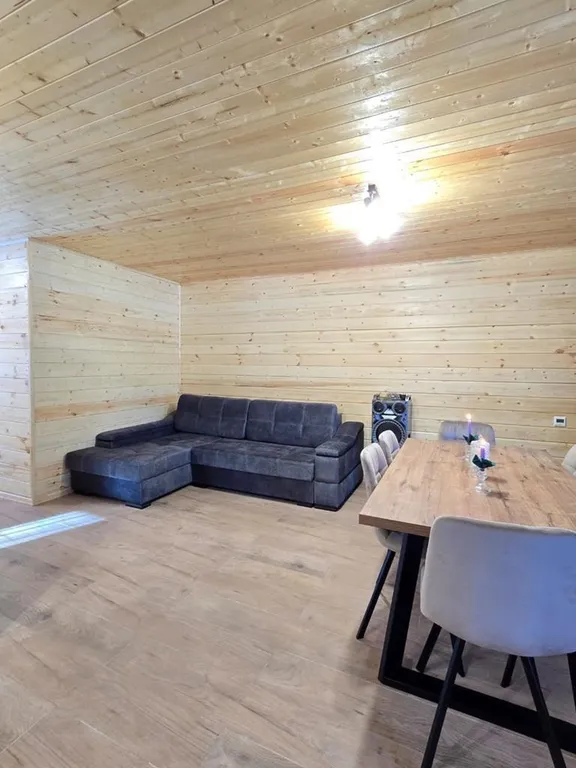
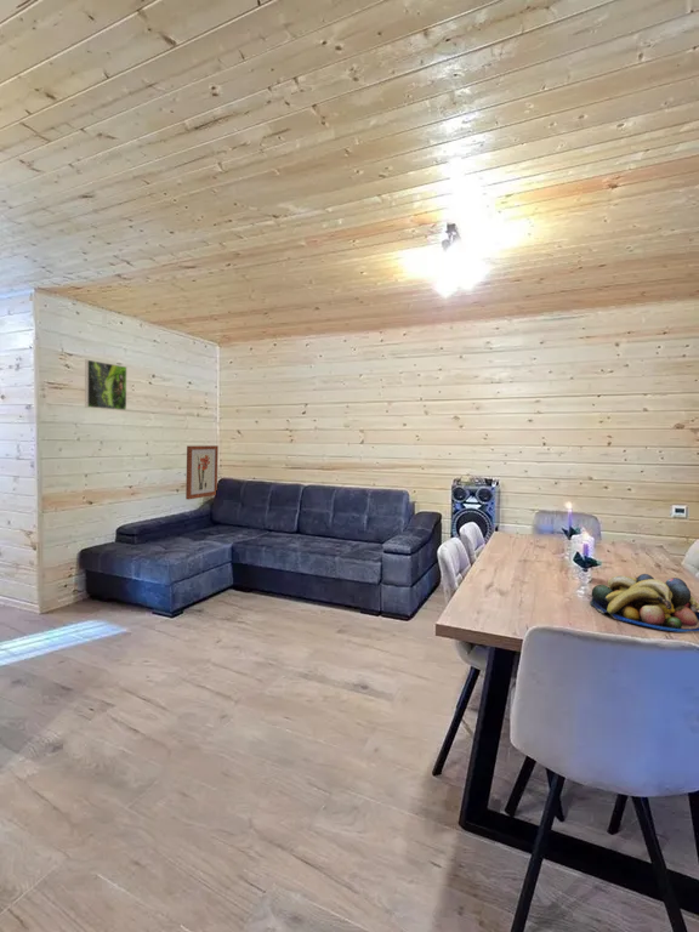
+ wall art [184,444,220,501]
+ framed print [84,358,127,411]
+ fruit bowl [589,573,699,633]
